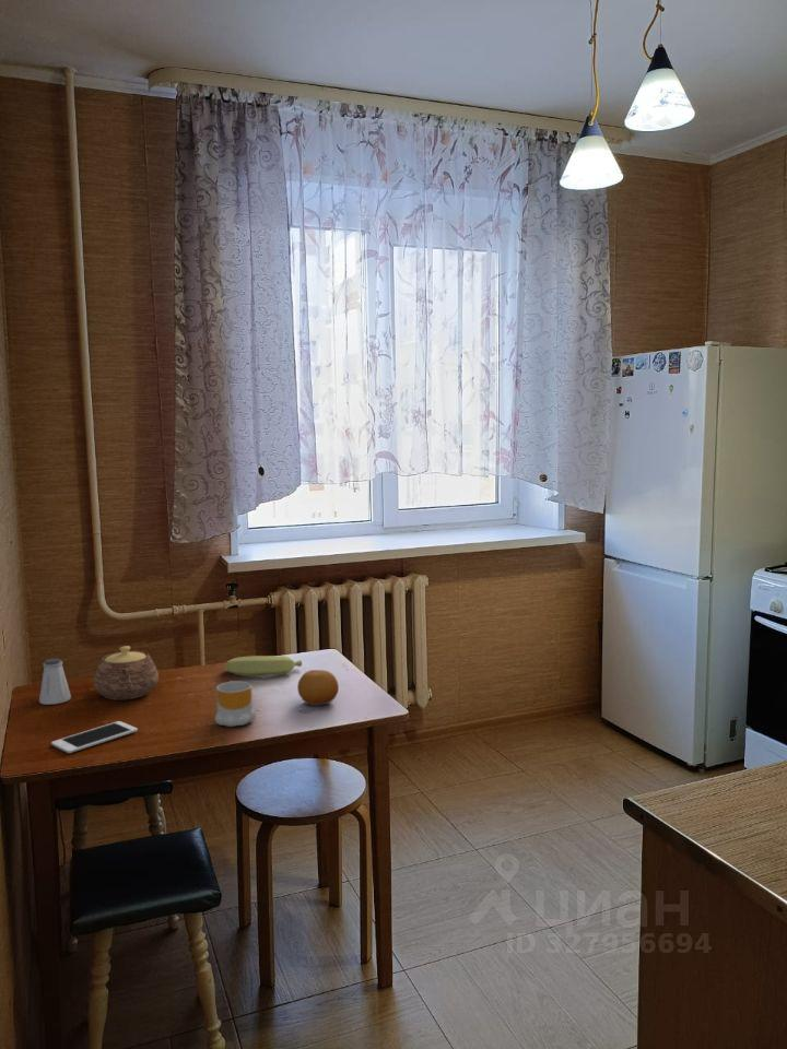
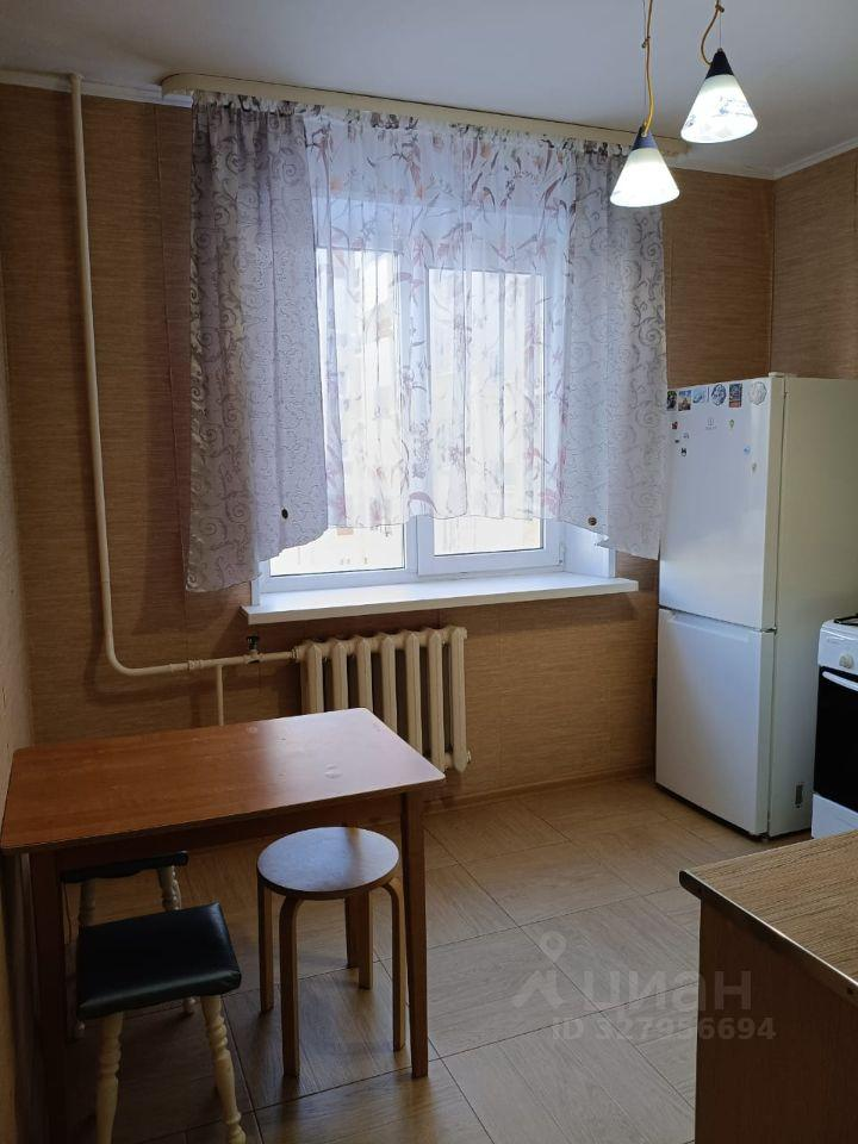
- saltshaker [38,657,72,706]
- teapot [93,645,160,702]
- banana [224,655,303,677]
- fruit [296,669,340,707]
- cell phone [50,720,139,754]
- mug [214,680,257,728]
